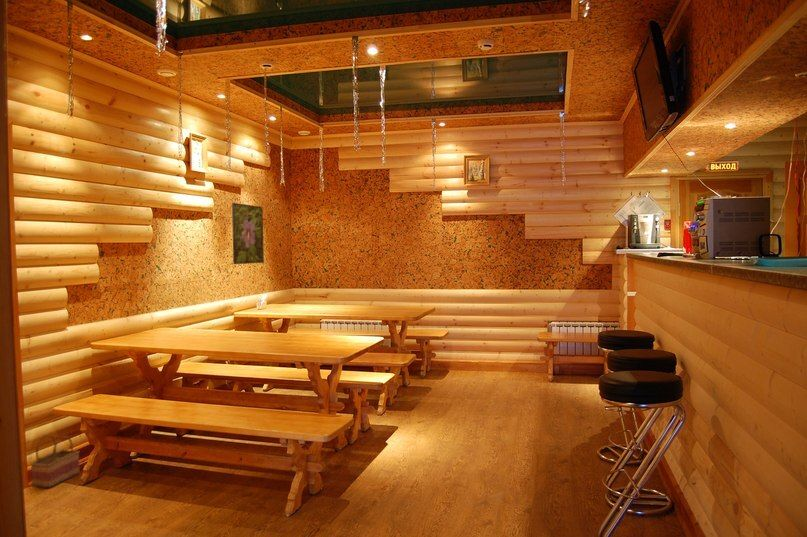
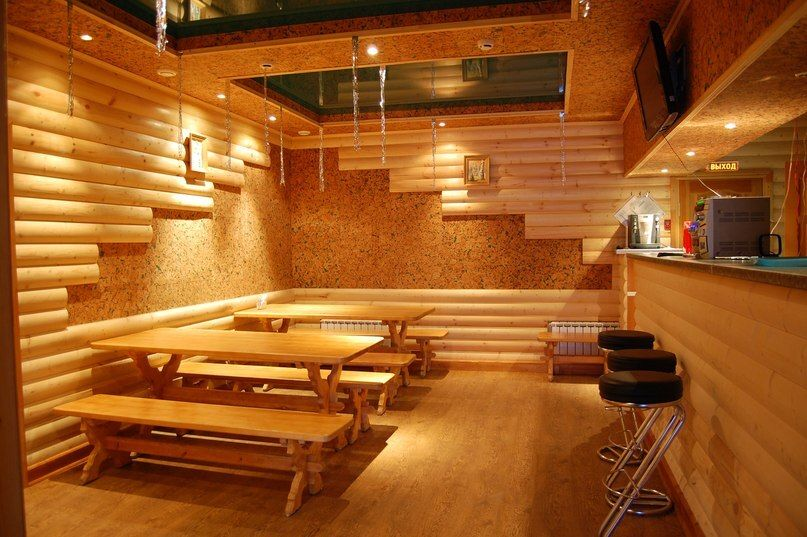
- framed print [231,202,265,265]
- basket [29,434,81,489]
